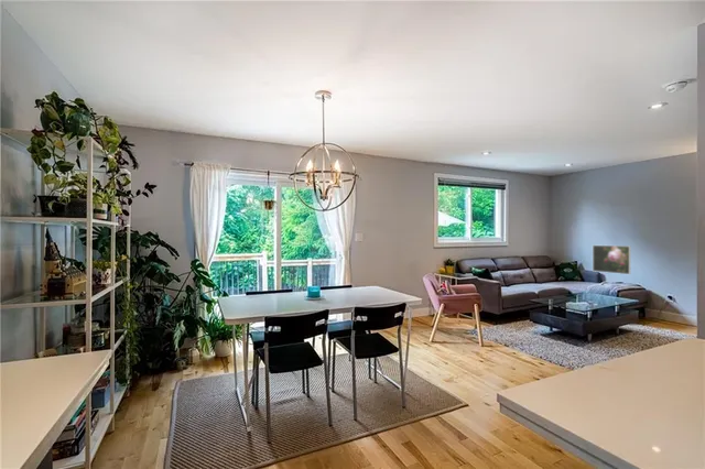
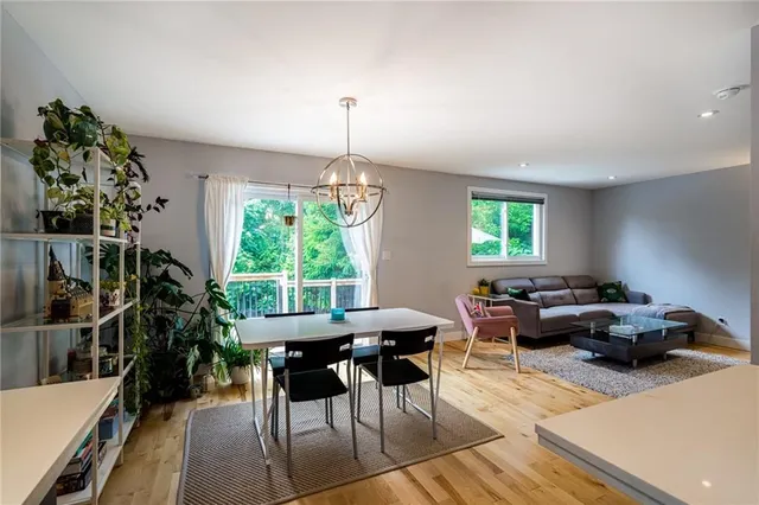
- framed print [592,244,631,275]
